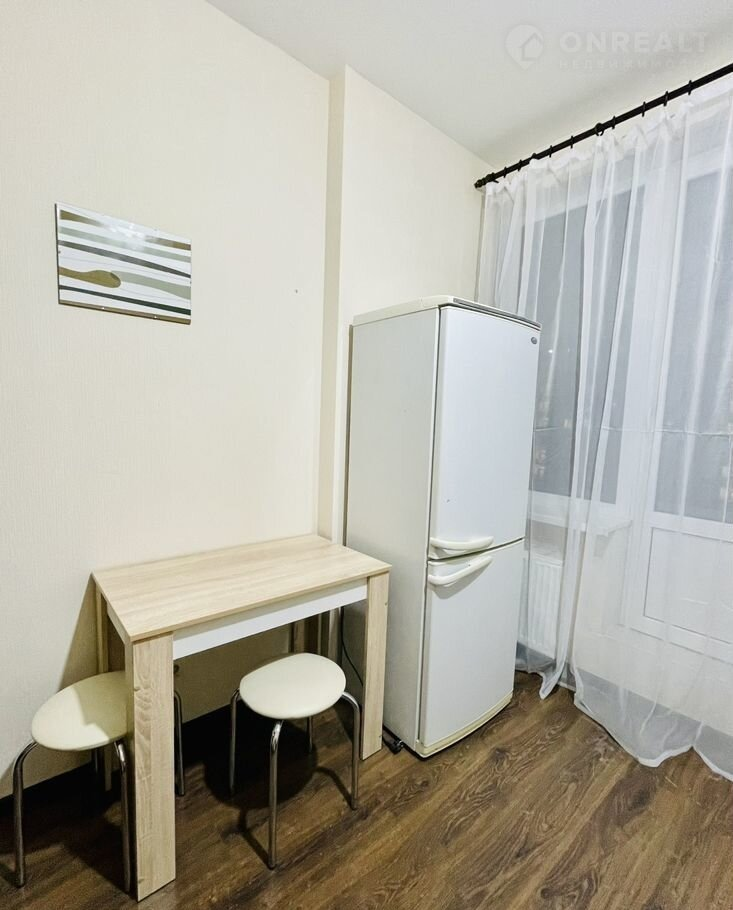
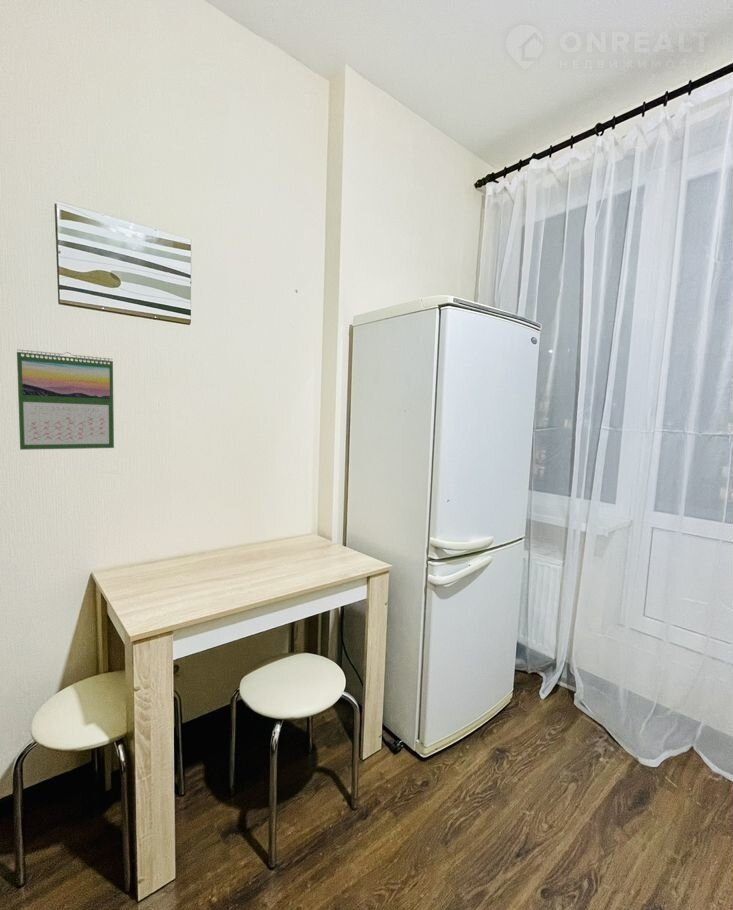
+ calendar [16,348,115,451]
